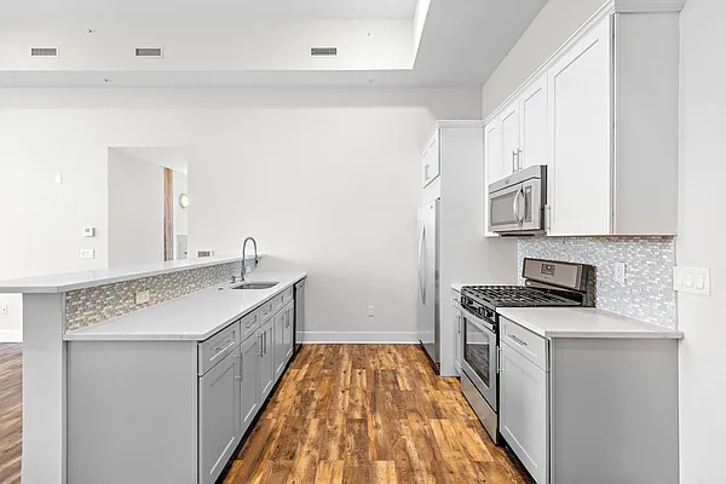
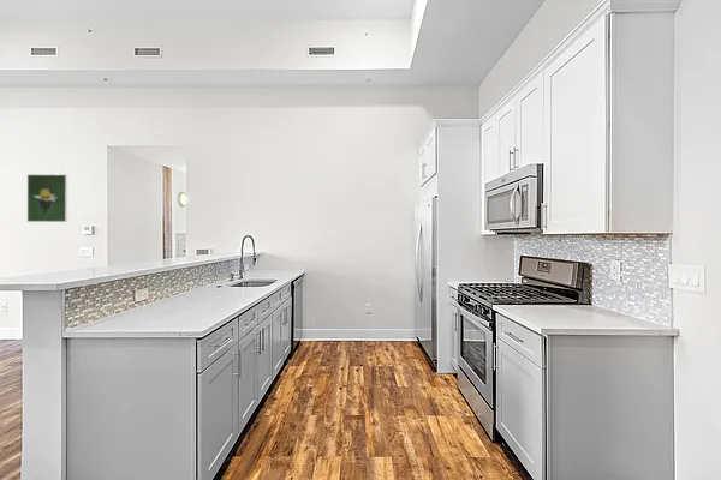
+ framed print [26,174,68,223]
